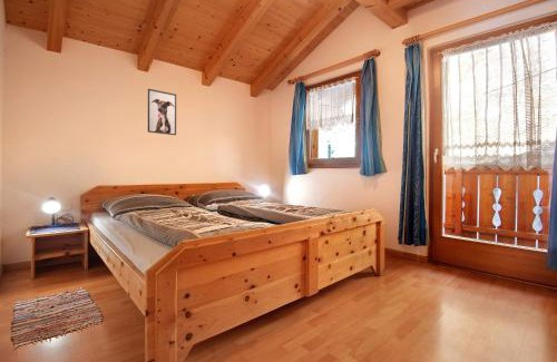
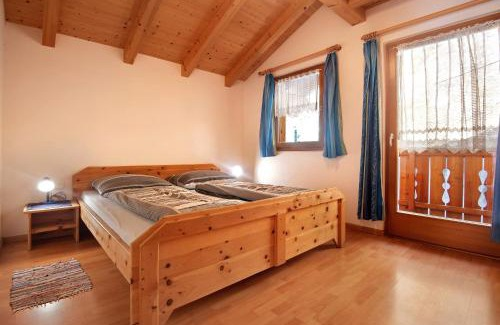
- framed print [147,88,177,136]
